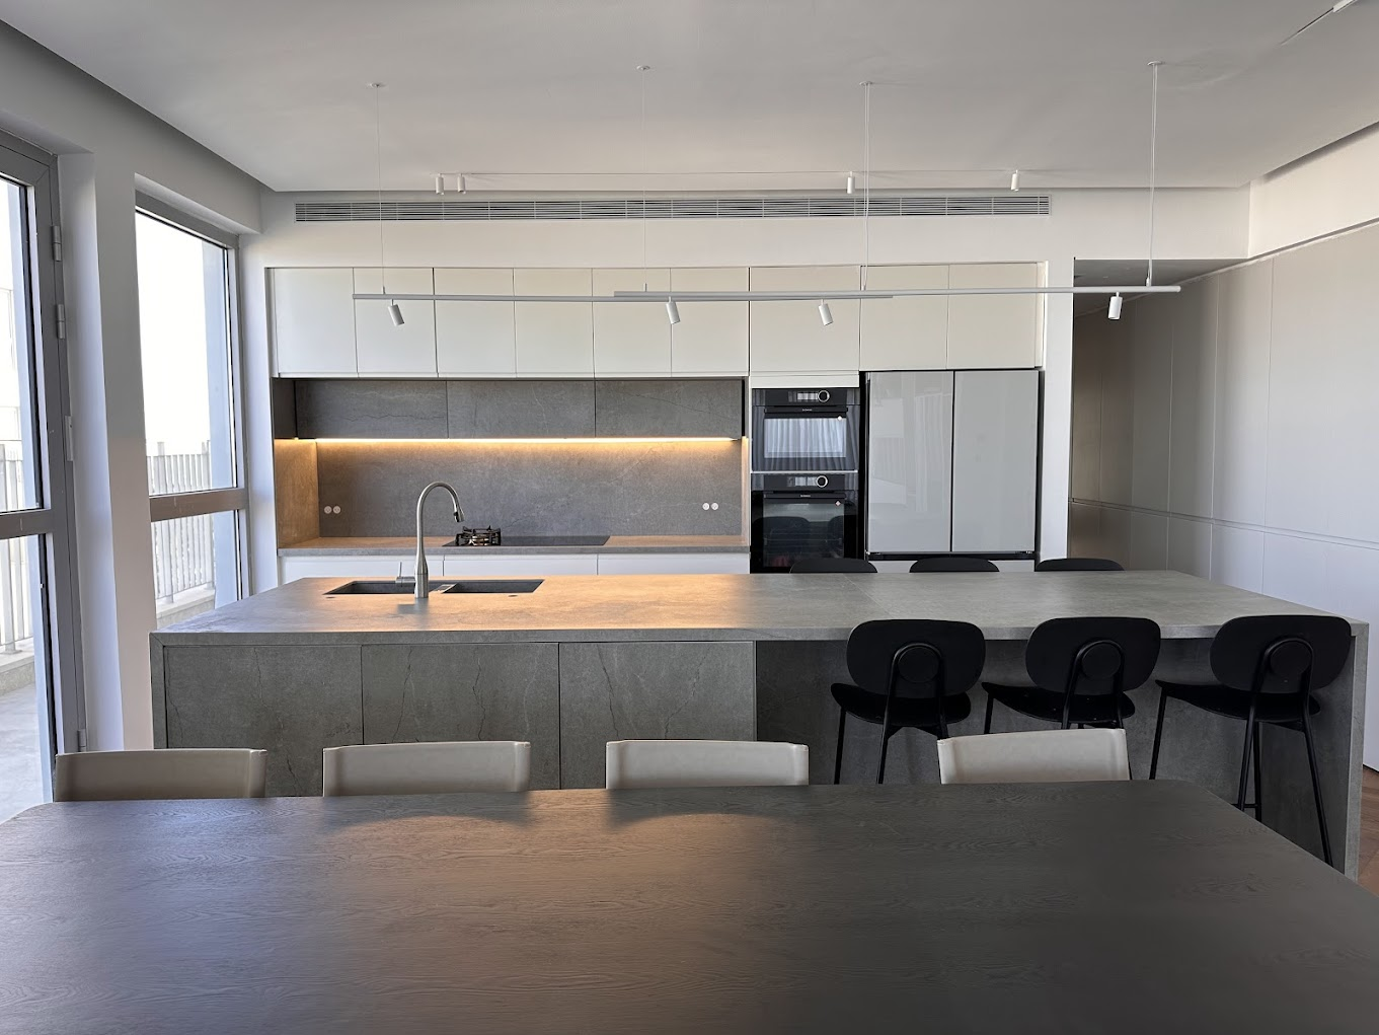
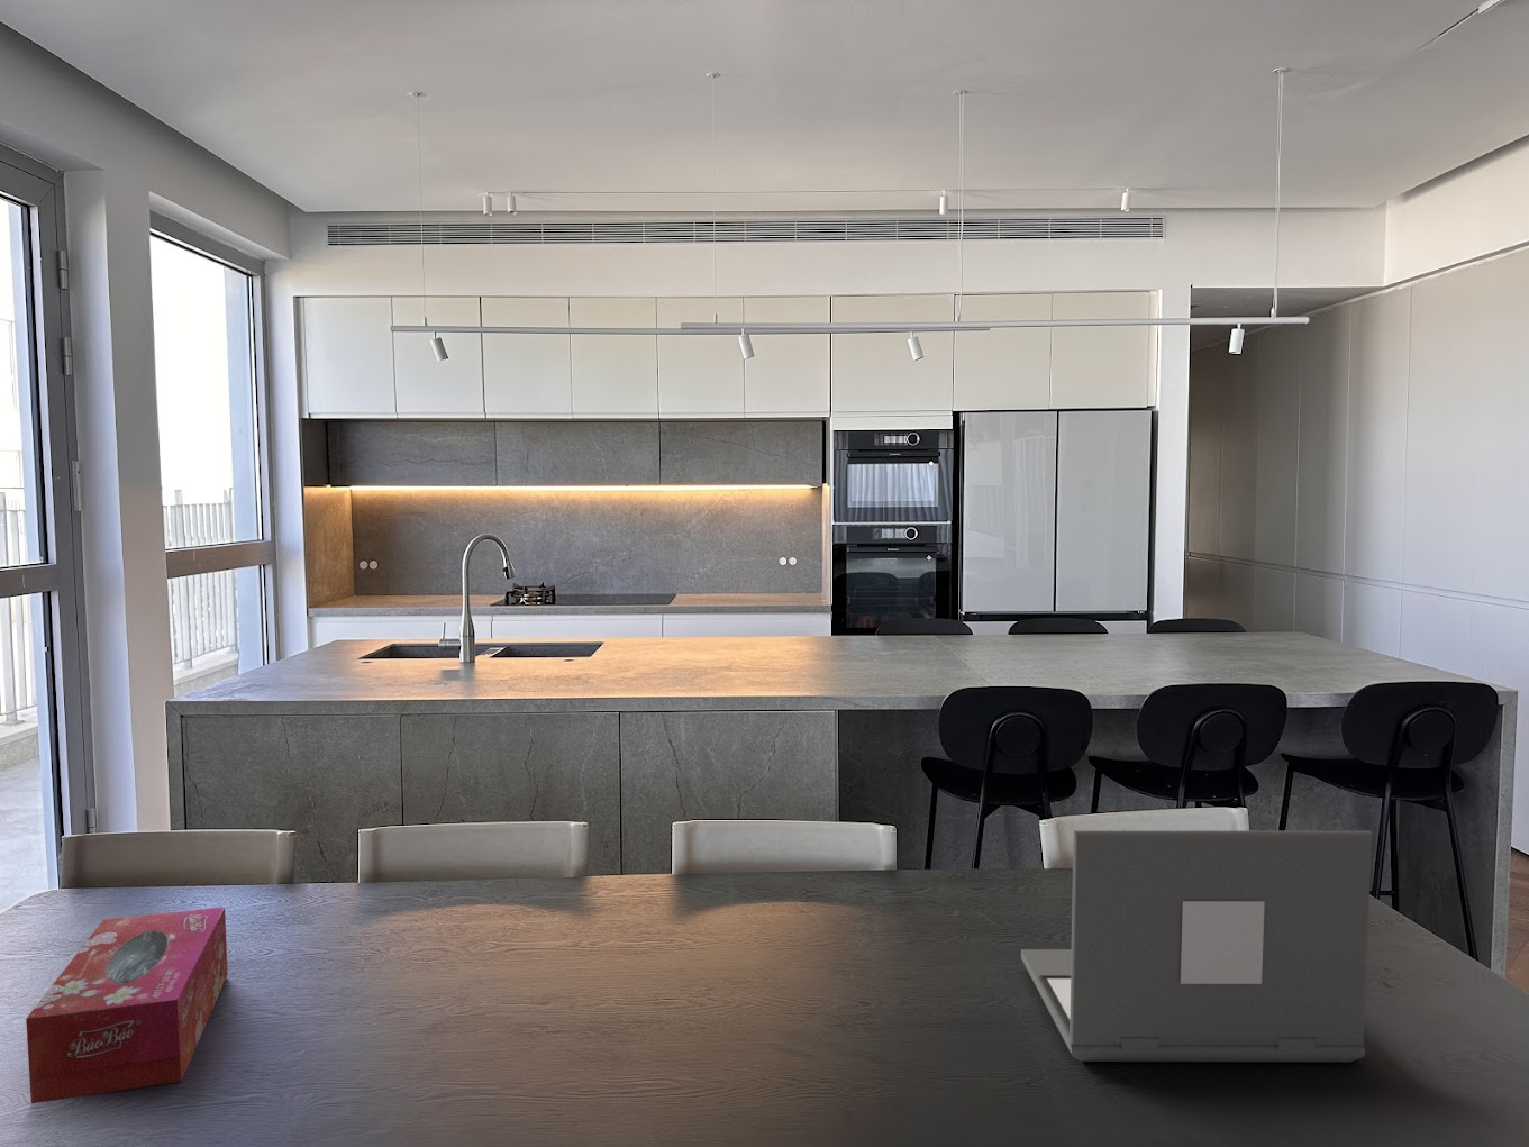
+ tissue box [25,906,229,1105]
+ laptop [1021,829,1372,1063]
